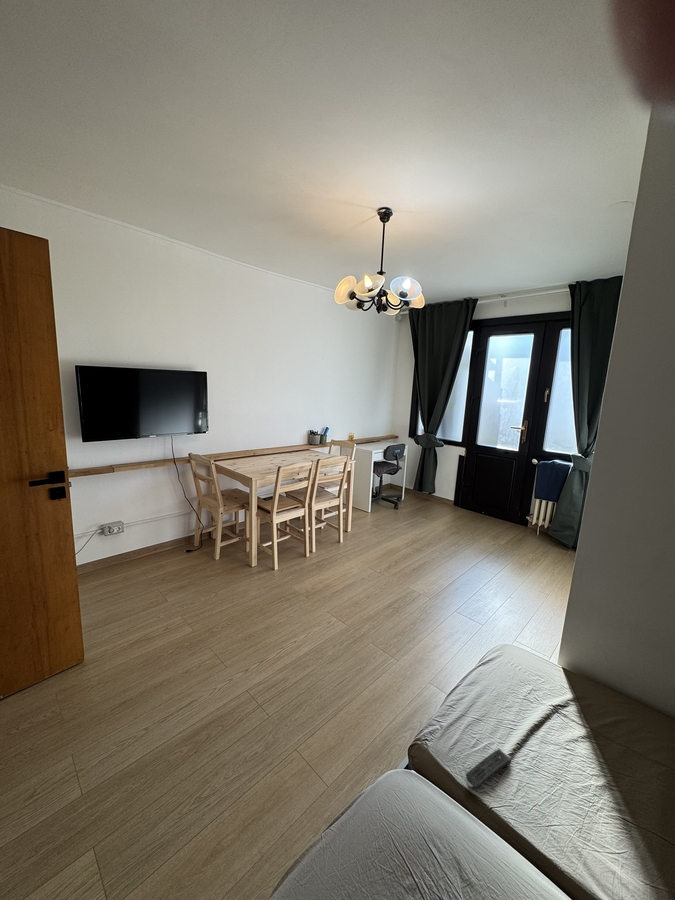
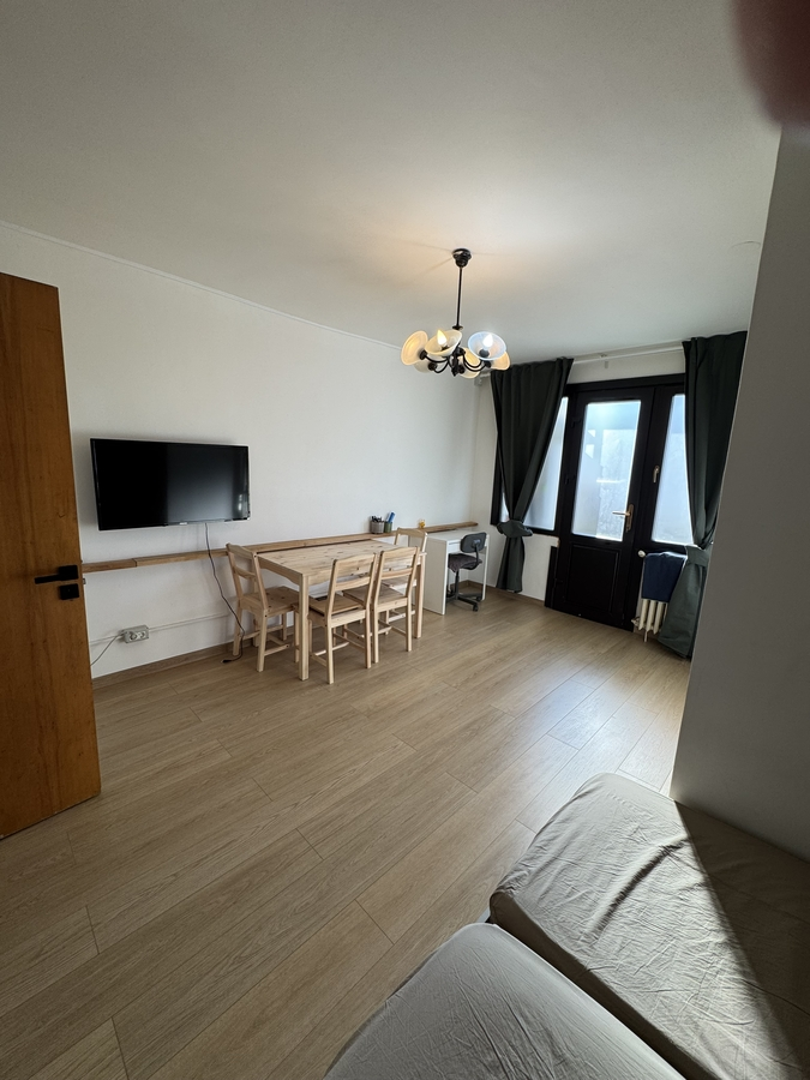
- remote control [465,748,512,789]
